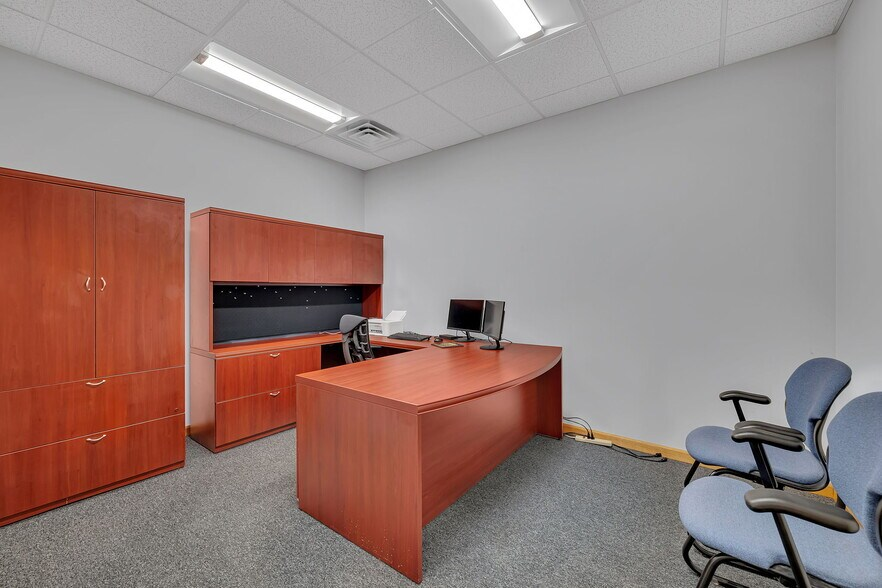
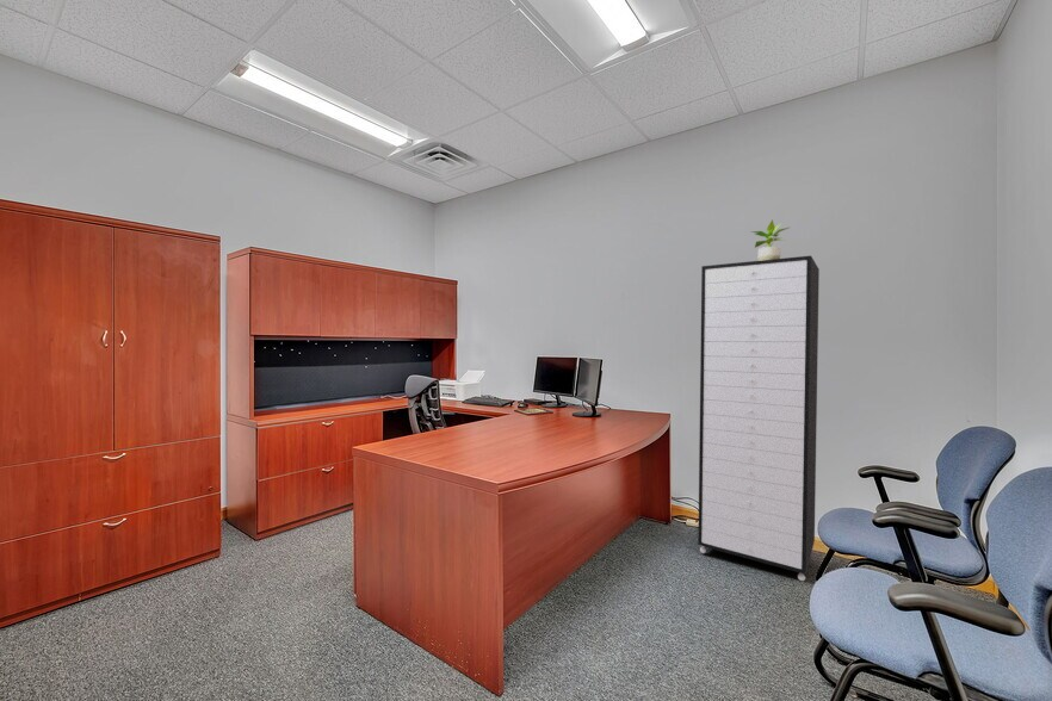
+ potted plant [749,218,790,261]
+ storage cabinet [697,255,821,582]
